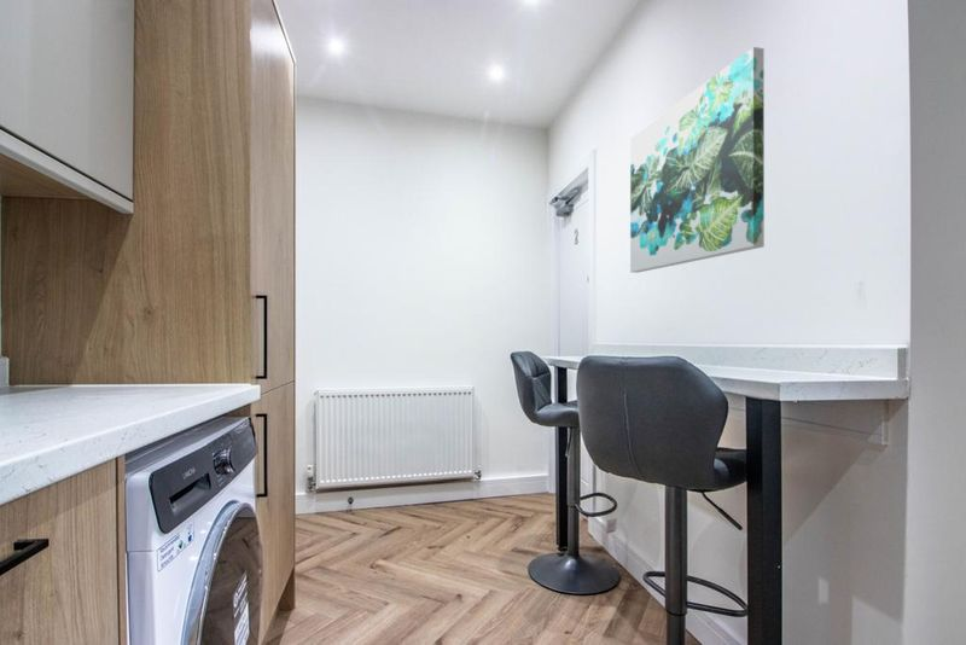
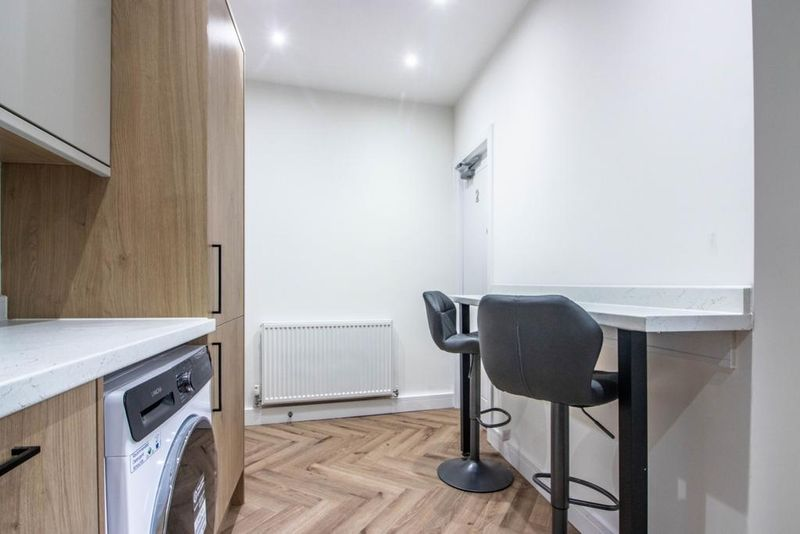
- wall art [629,46,766,274]
